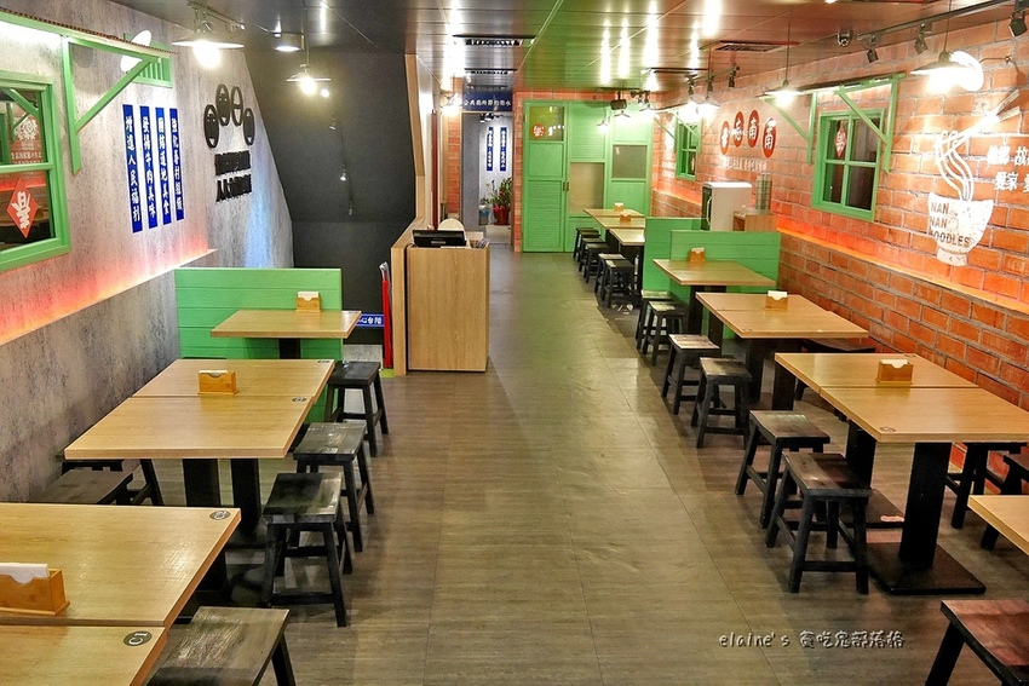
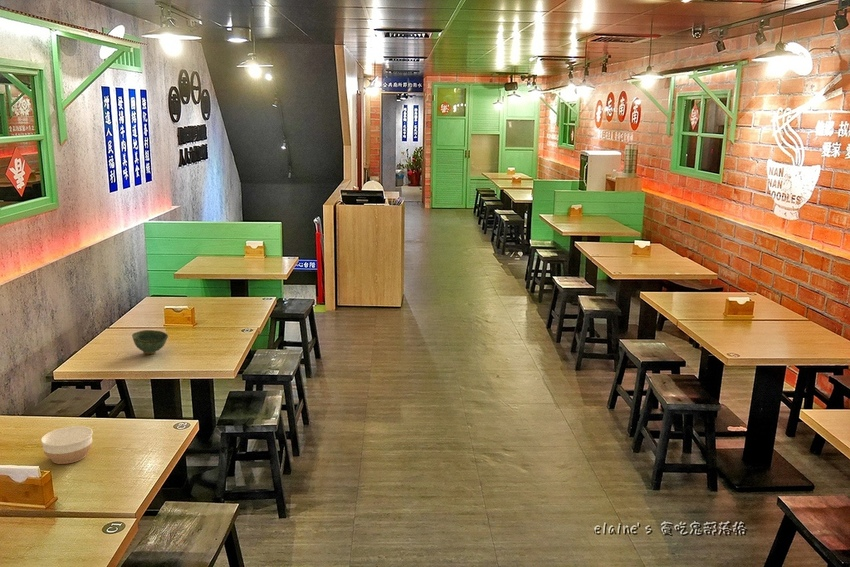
+ bowl [131,329,169,355]
+ bowl [40,425,94,465]
